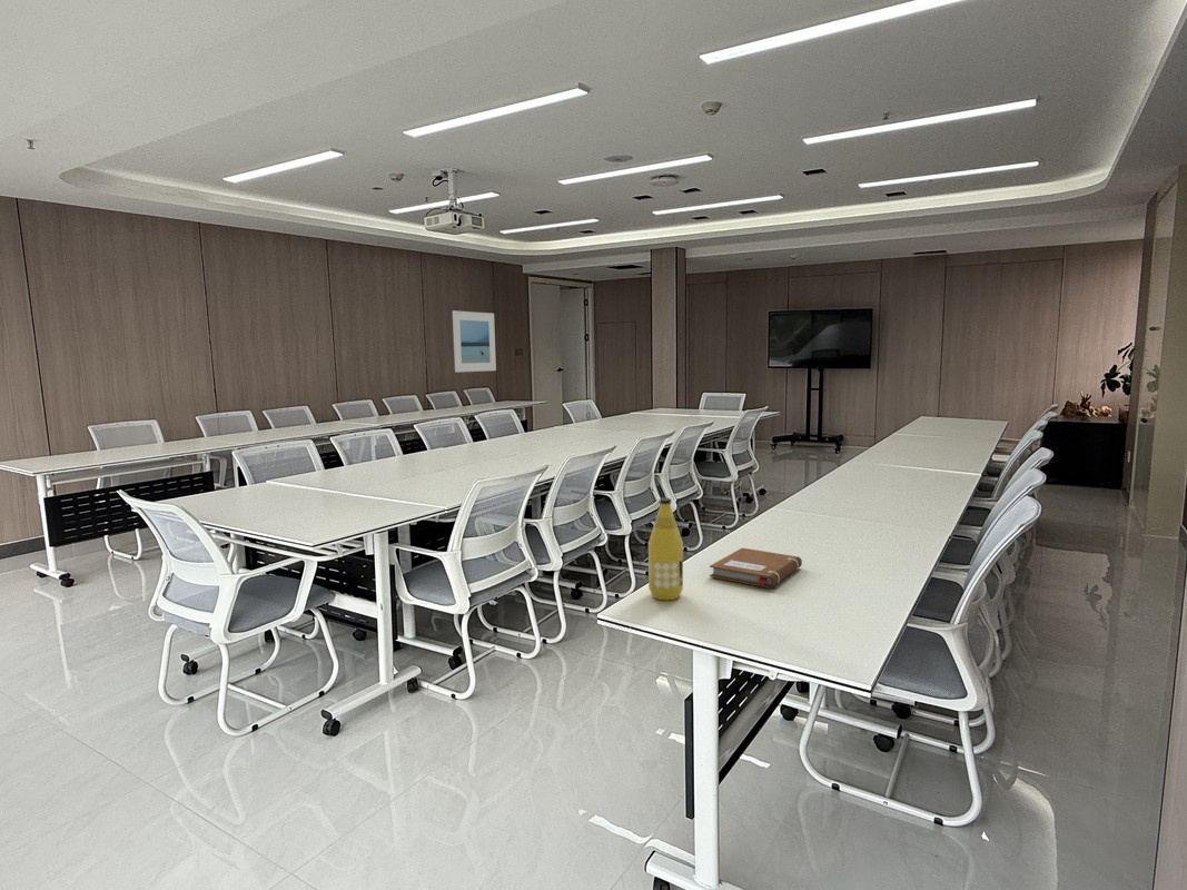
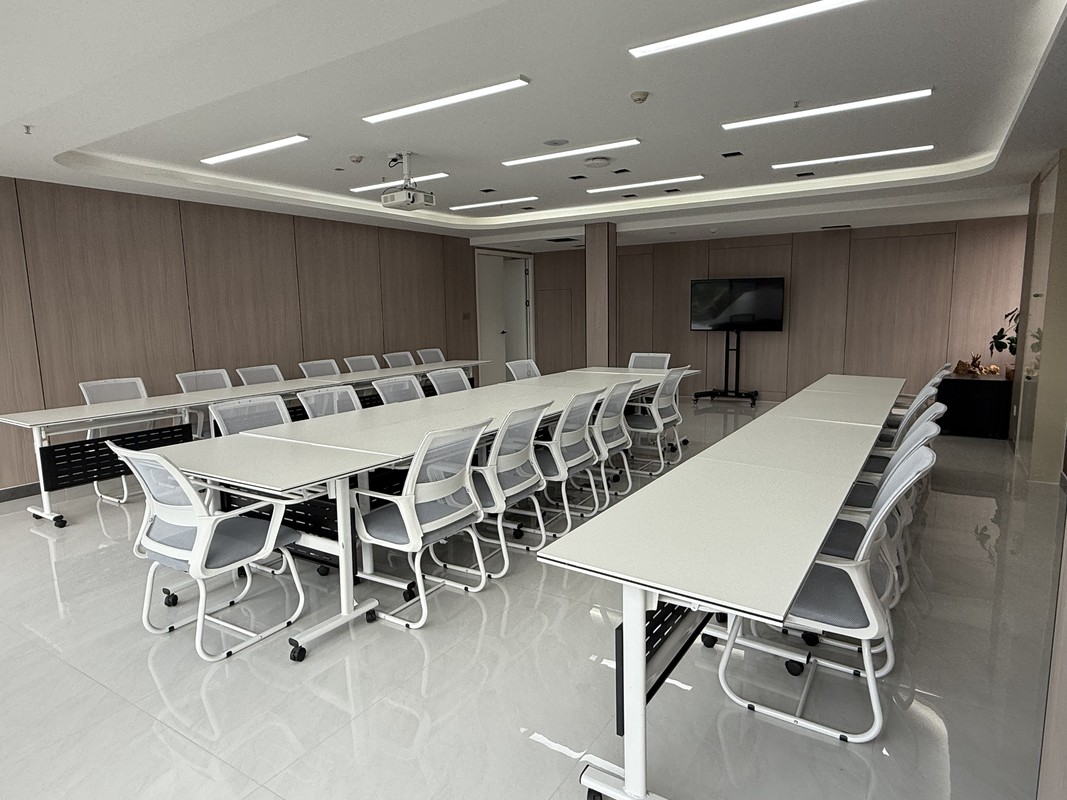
- notebook [709,547,803,589]
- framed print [452,309,497,374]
- bottle [647,497,684,601]
